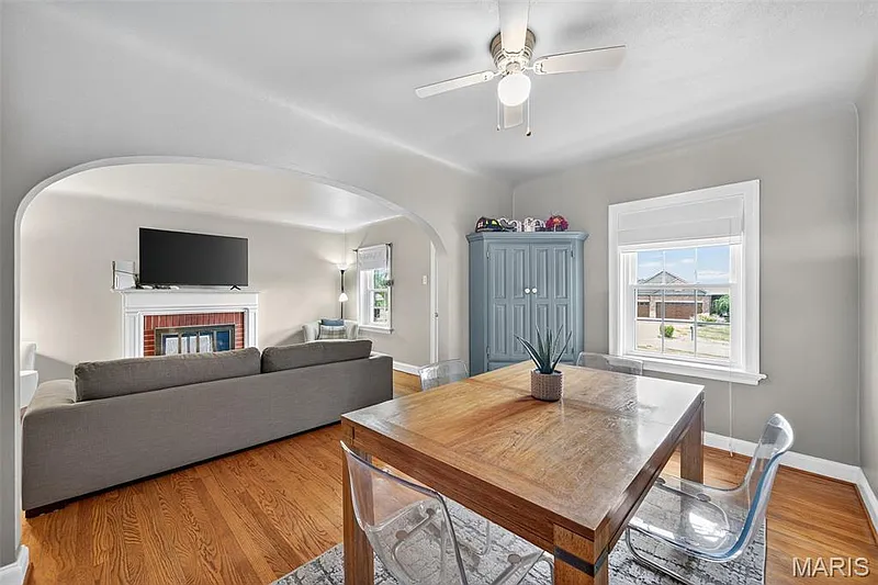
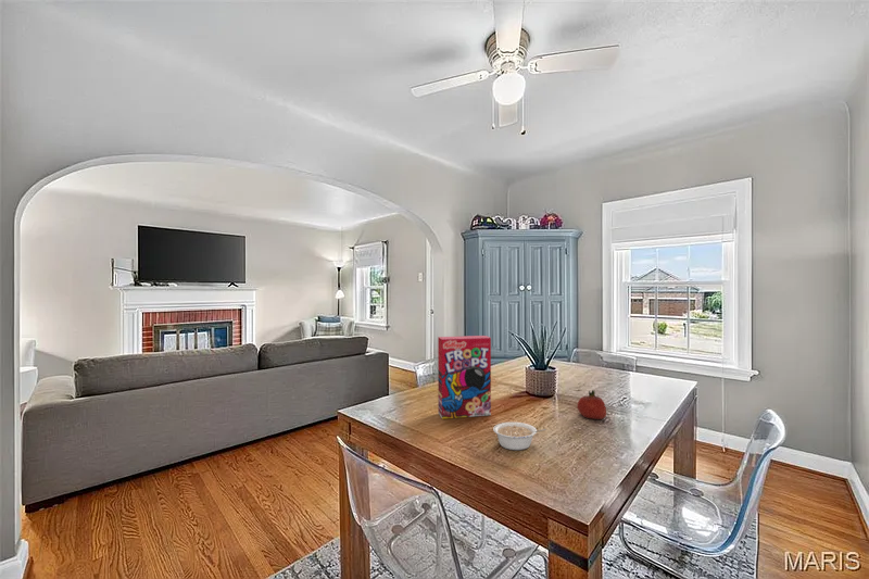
+ legume [492,421,547,451]
+ fruit [576,389,607,420]
+ cereal box [437,335,492,419]
